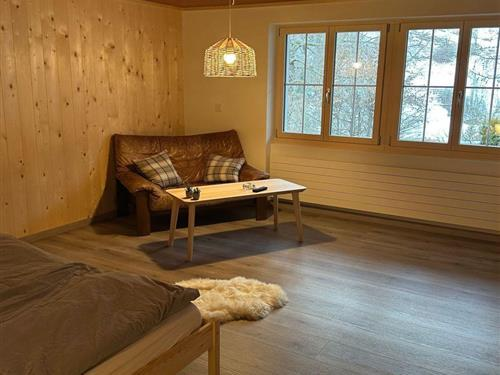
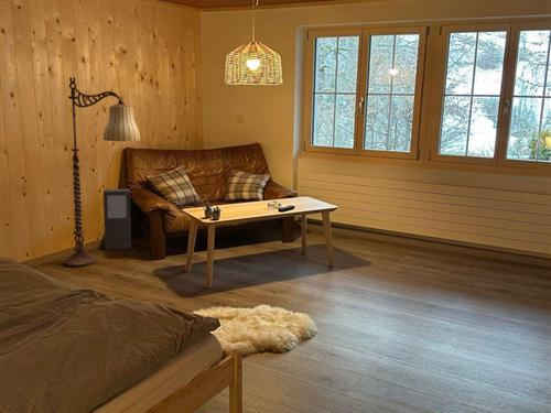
+ cabinet [102,188,132,251]
+ floor lamp [62,76,141,268]
